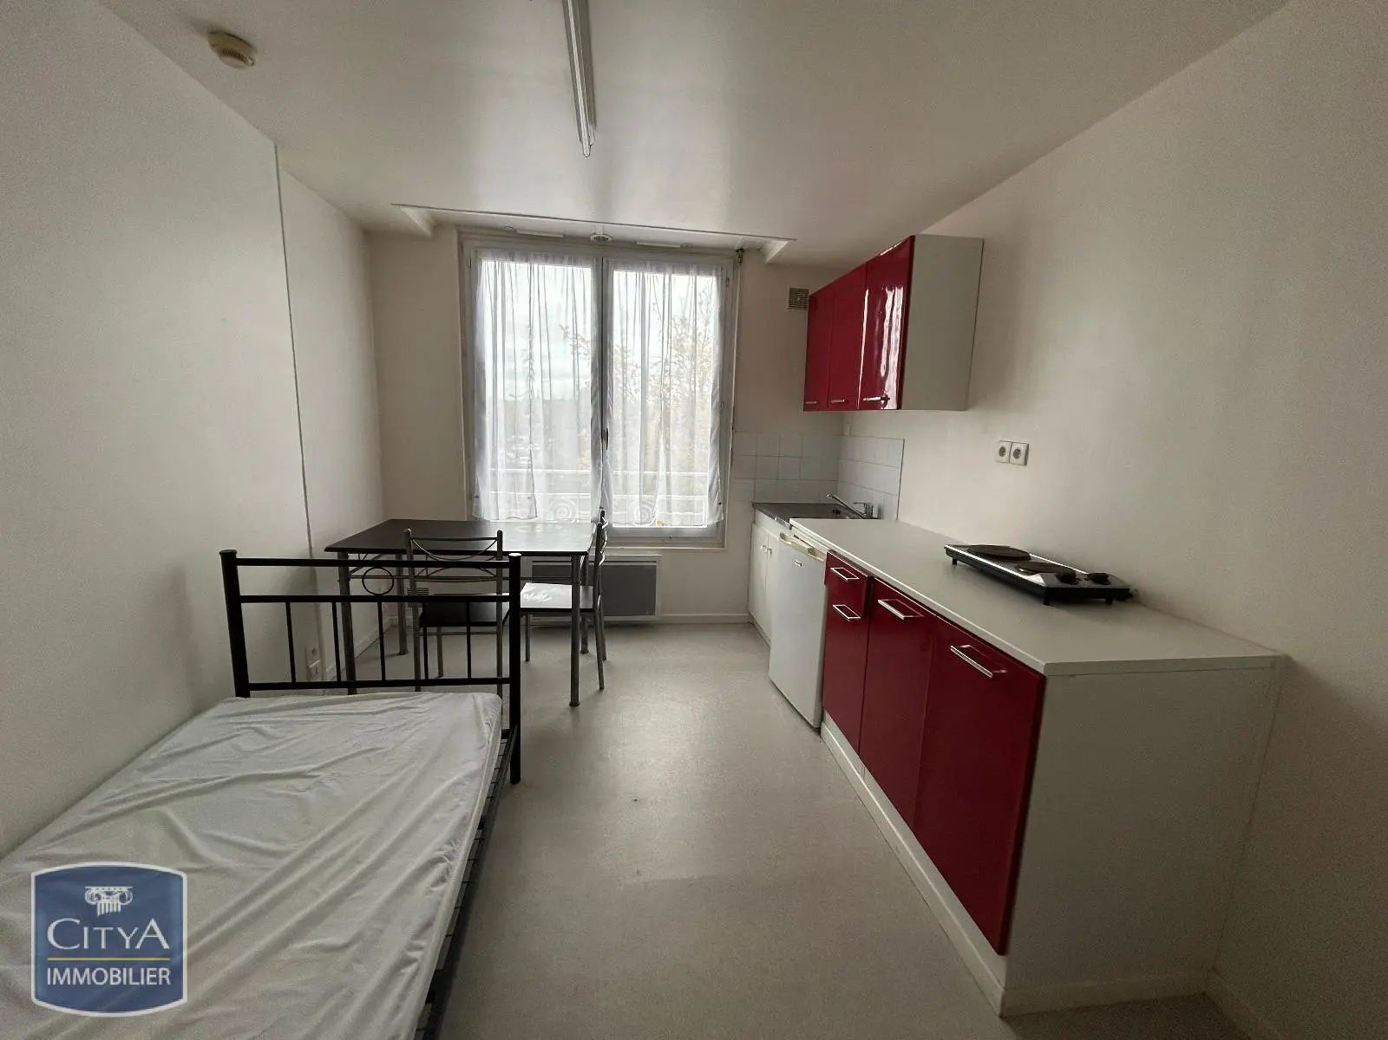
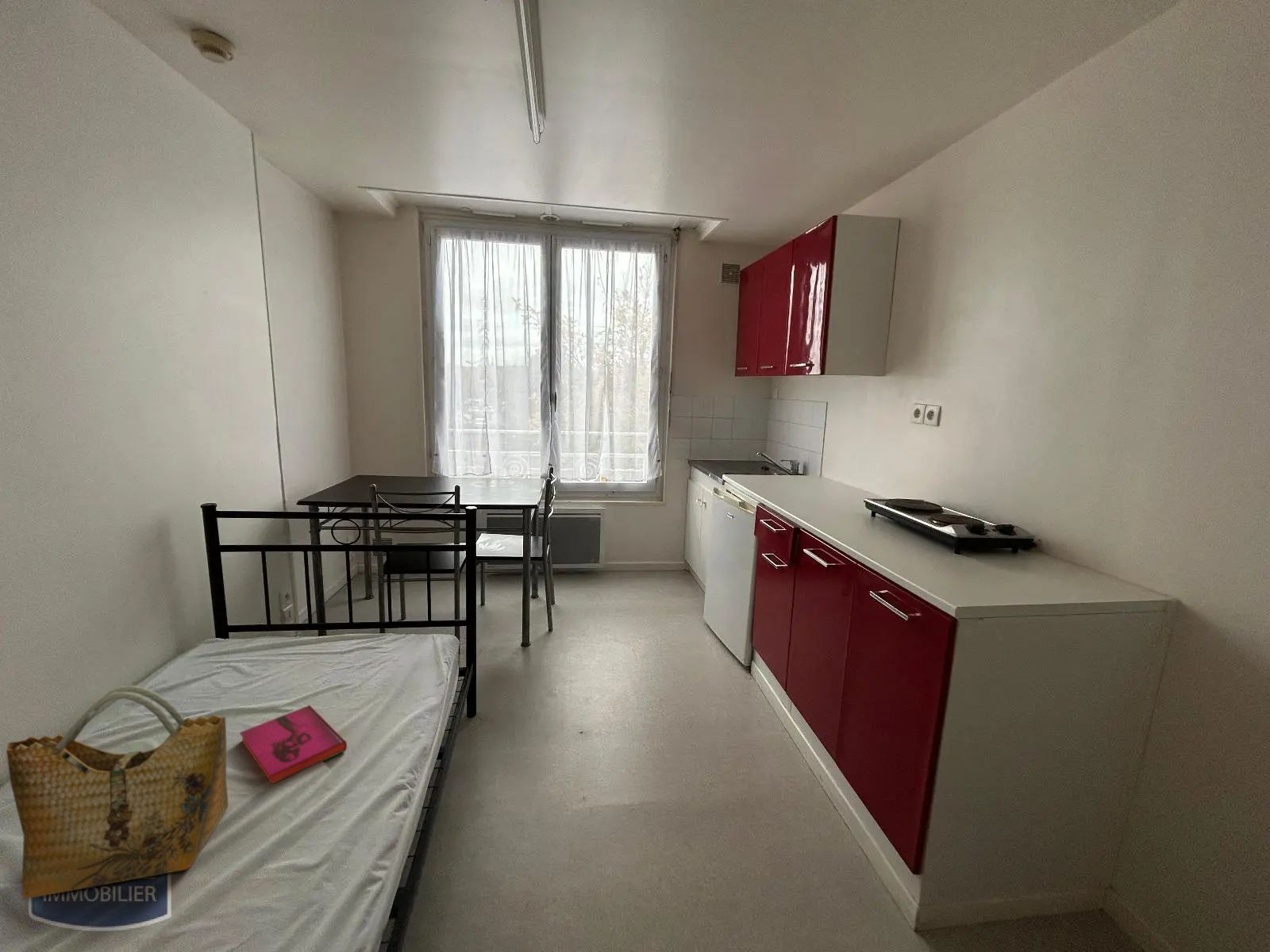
+ grocery bag [6,685,229,900]
+ hardback book [239,704,348,785]
